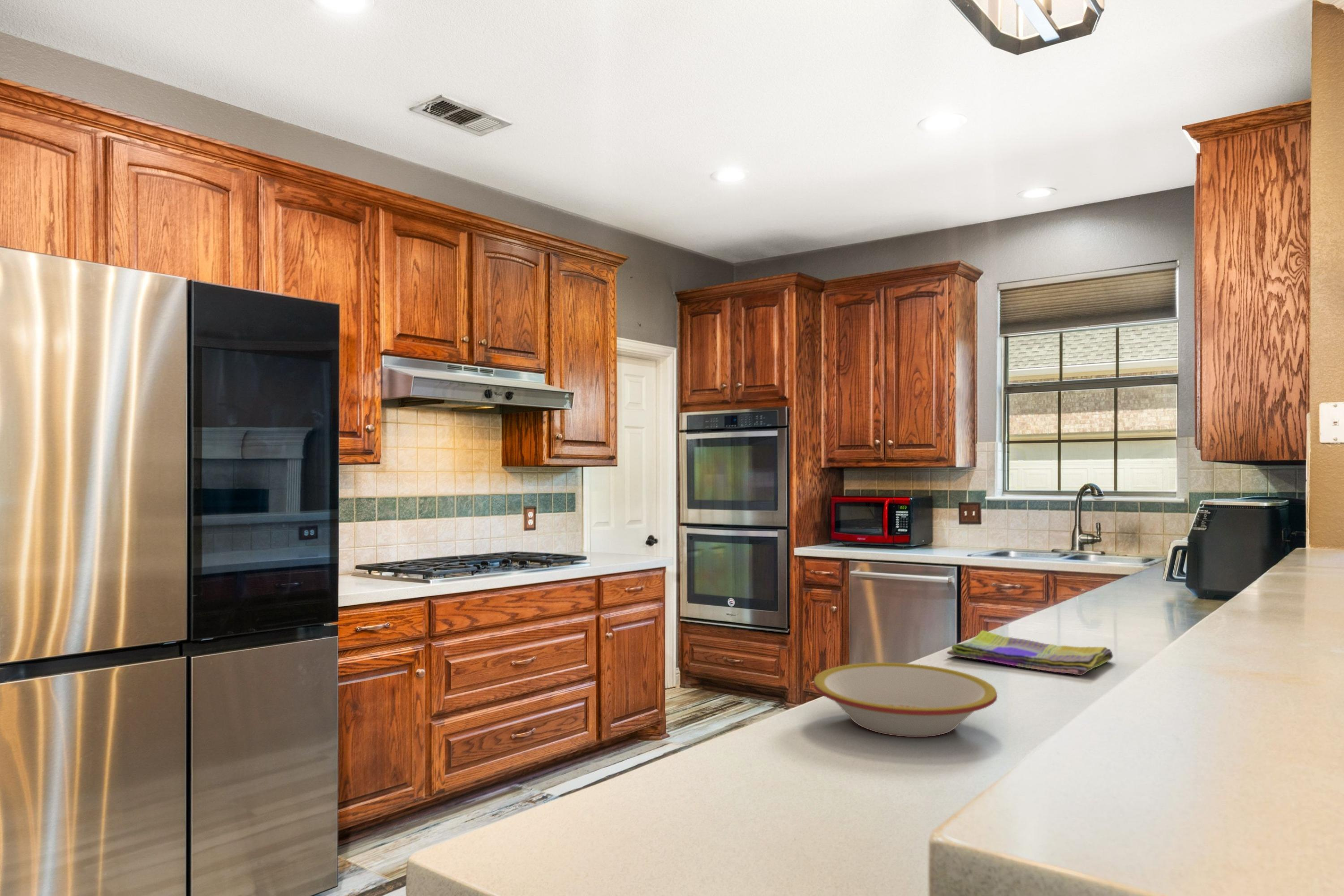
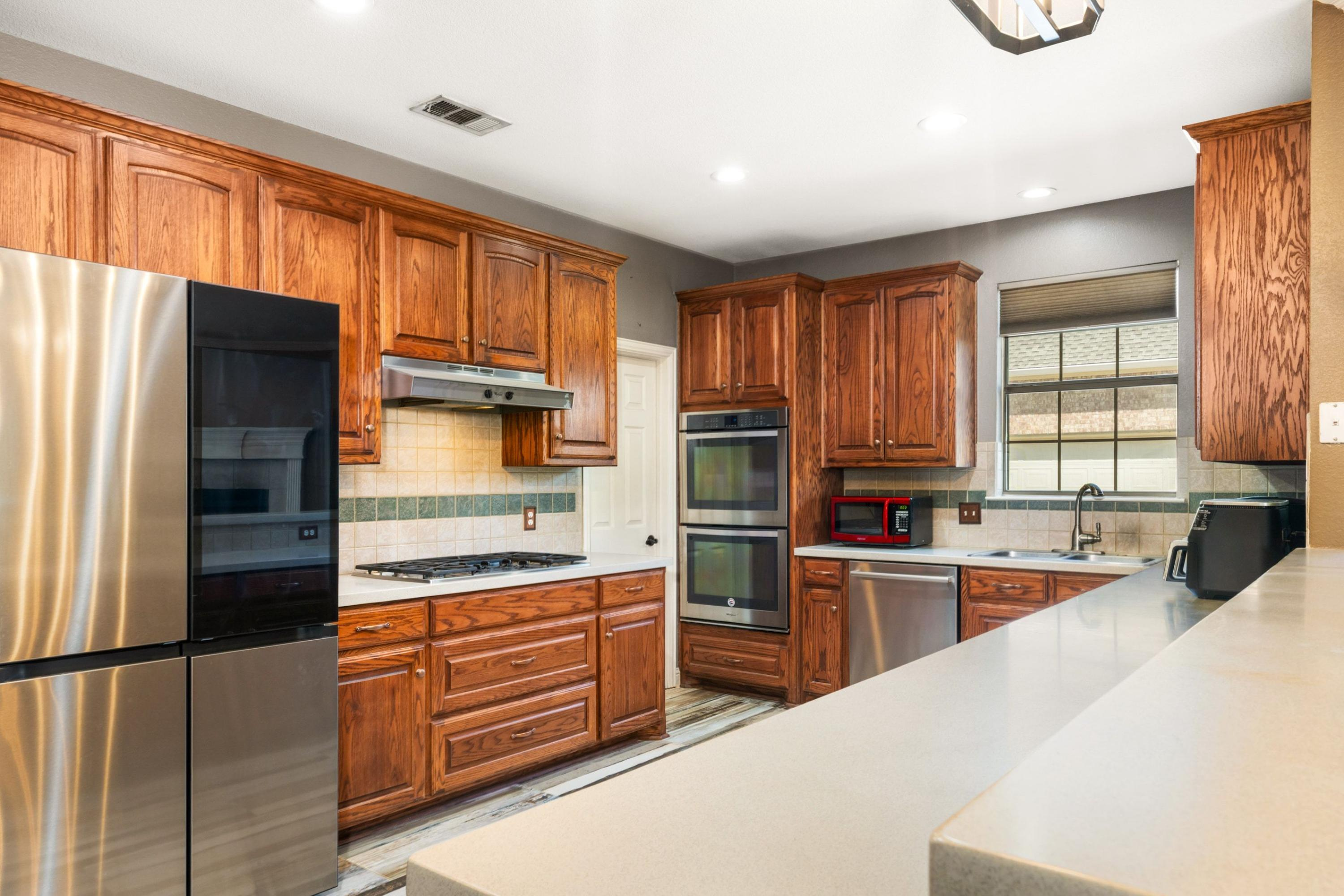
- dish towel [946,630,1113,676]
- bowl [813,662,998,737]
